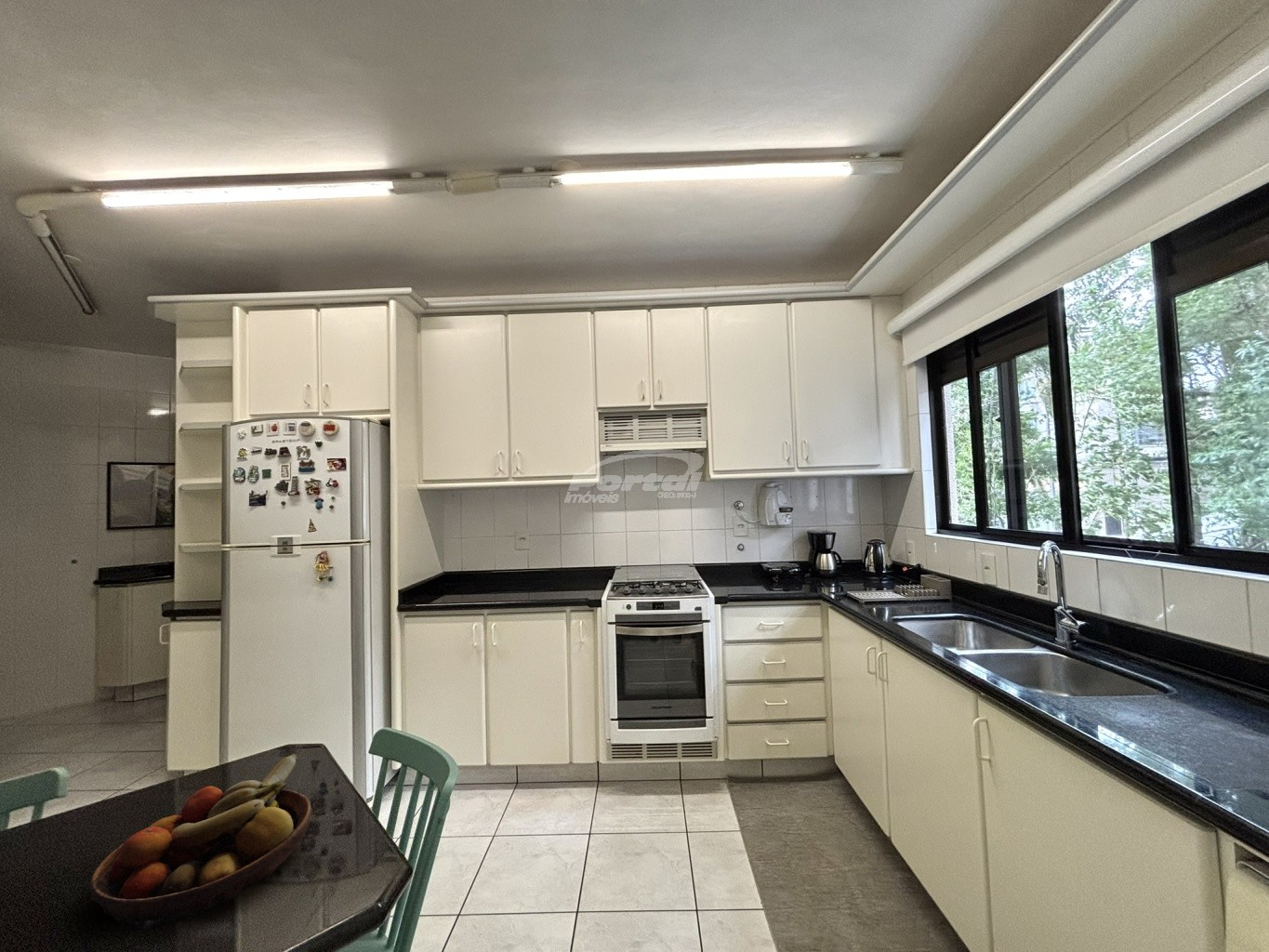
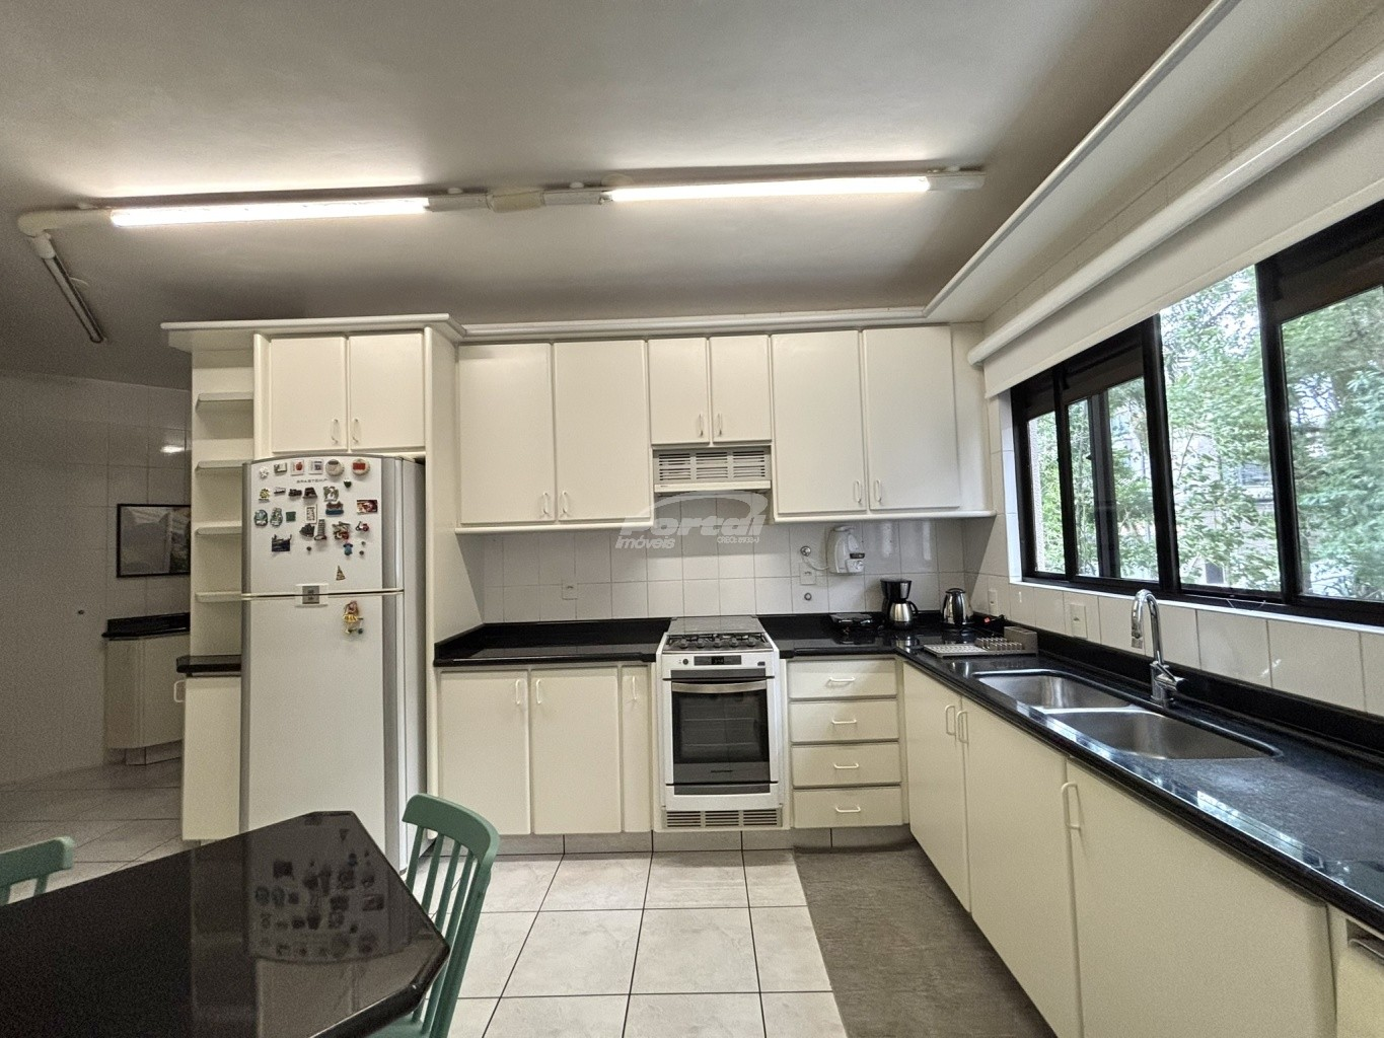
- fruit bowl [88,753,312,931]
